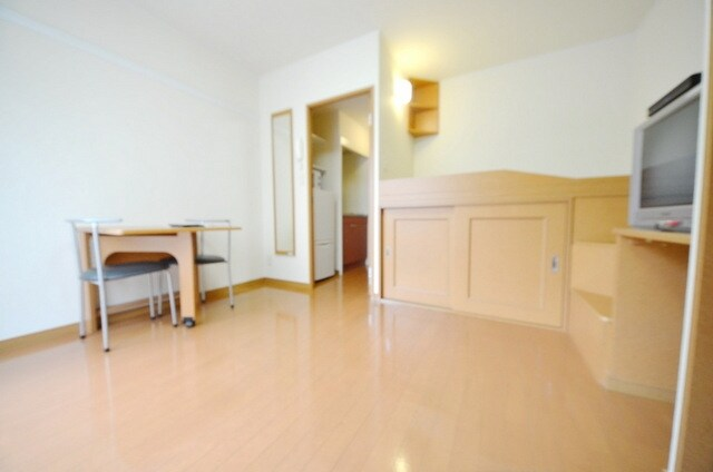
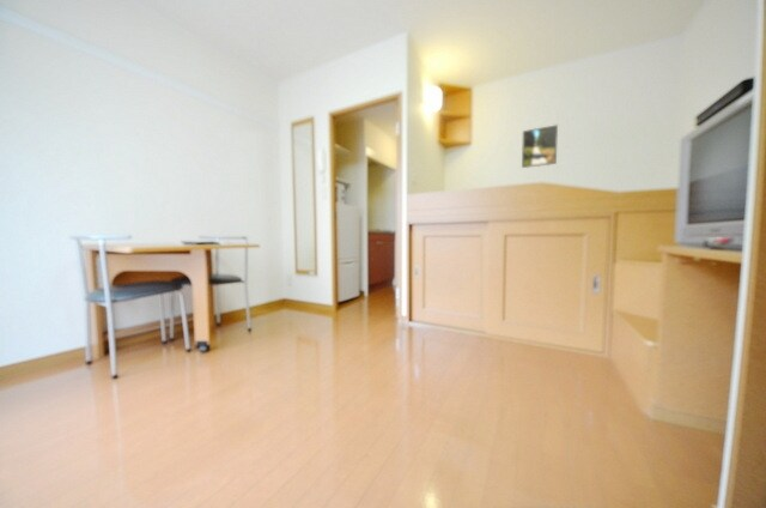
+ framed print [521,123,559,169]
